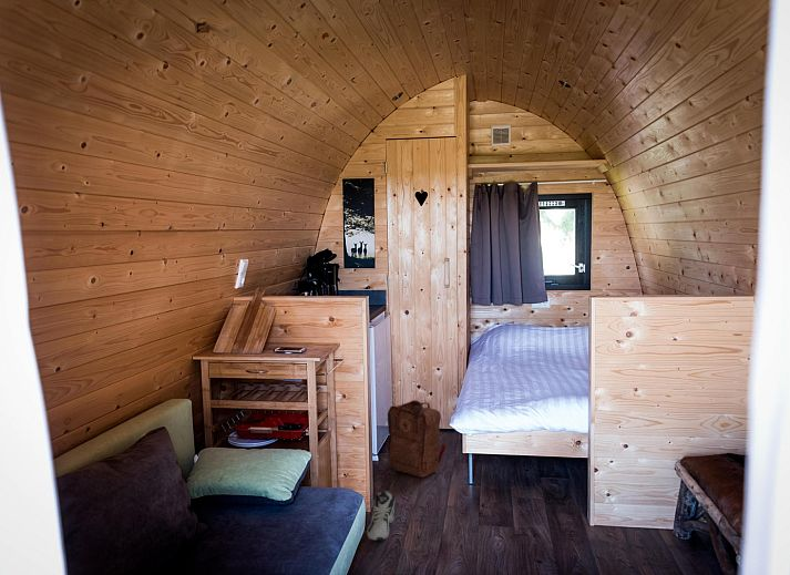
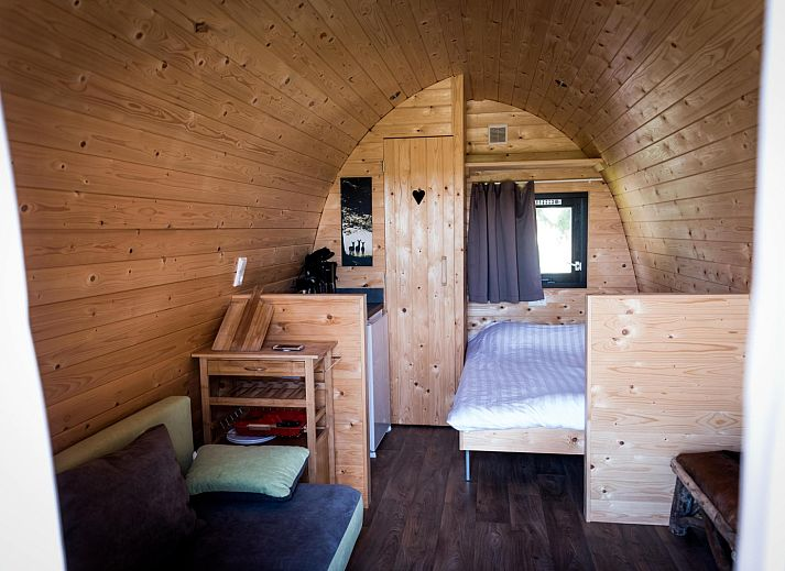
- backpack [387,399,447,479]
- sneaker [367,489,396,541]
